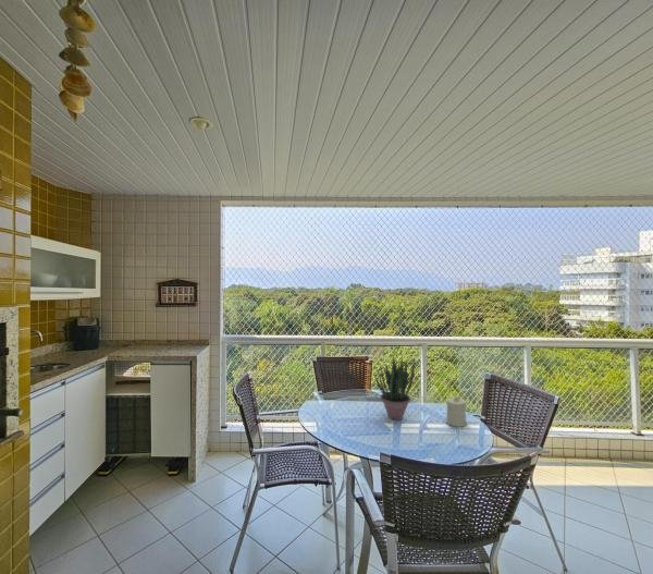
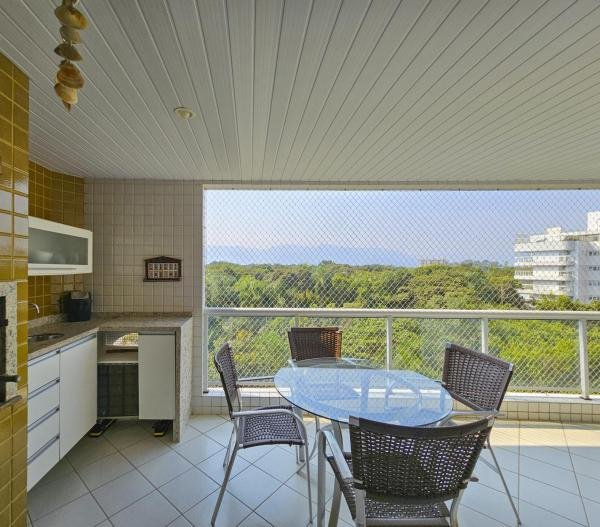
- potted plant [373,355,416,422]
- candle [445,395,467,428]
